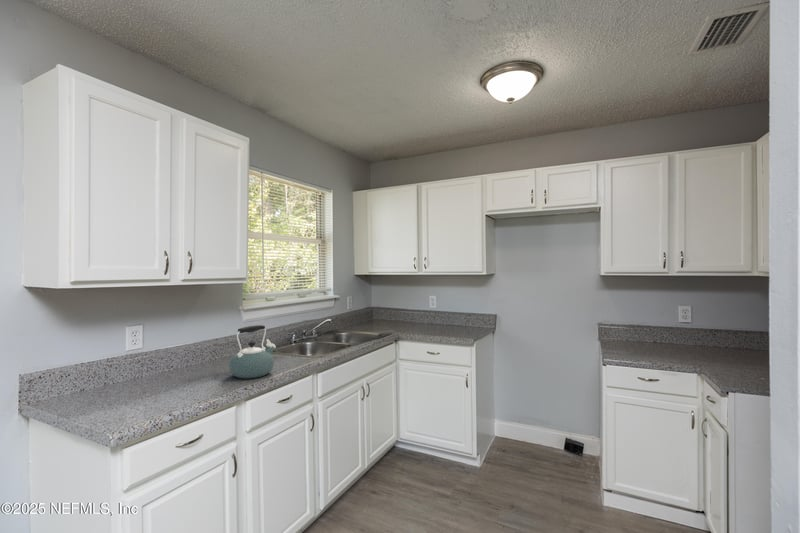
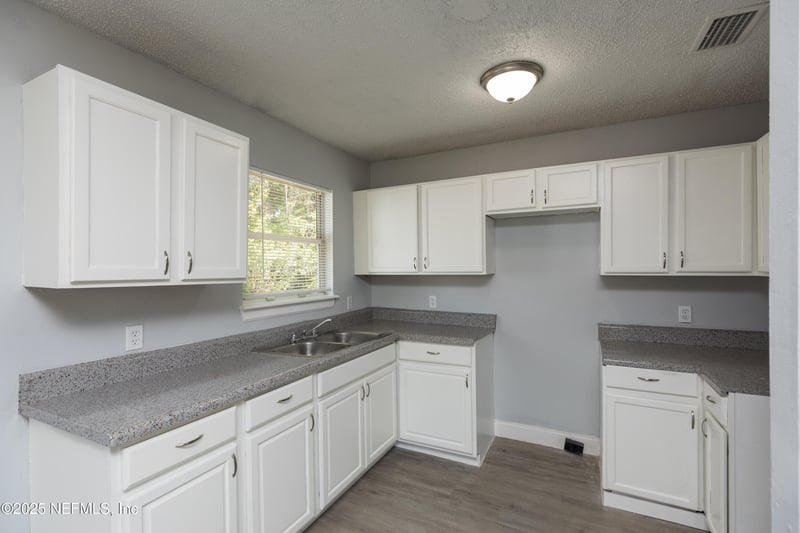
- kettle [228,324,277,380]
